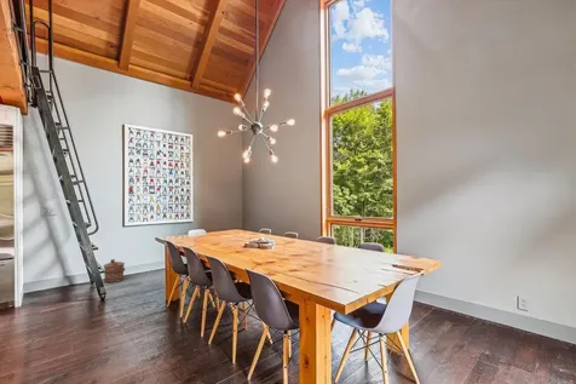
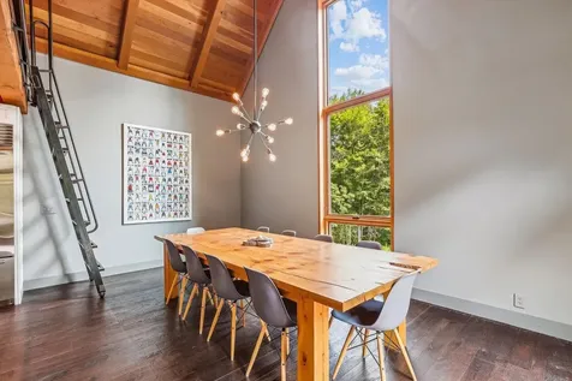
- bucket [103,258,126,283]
